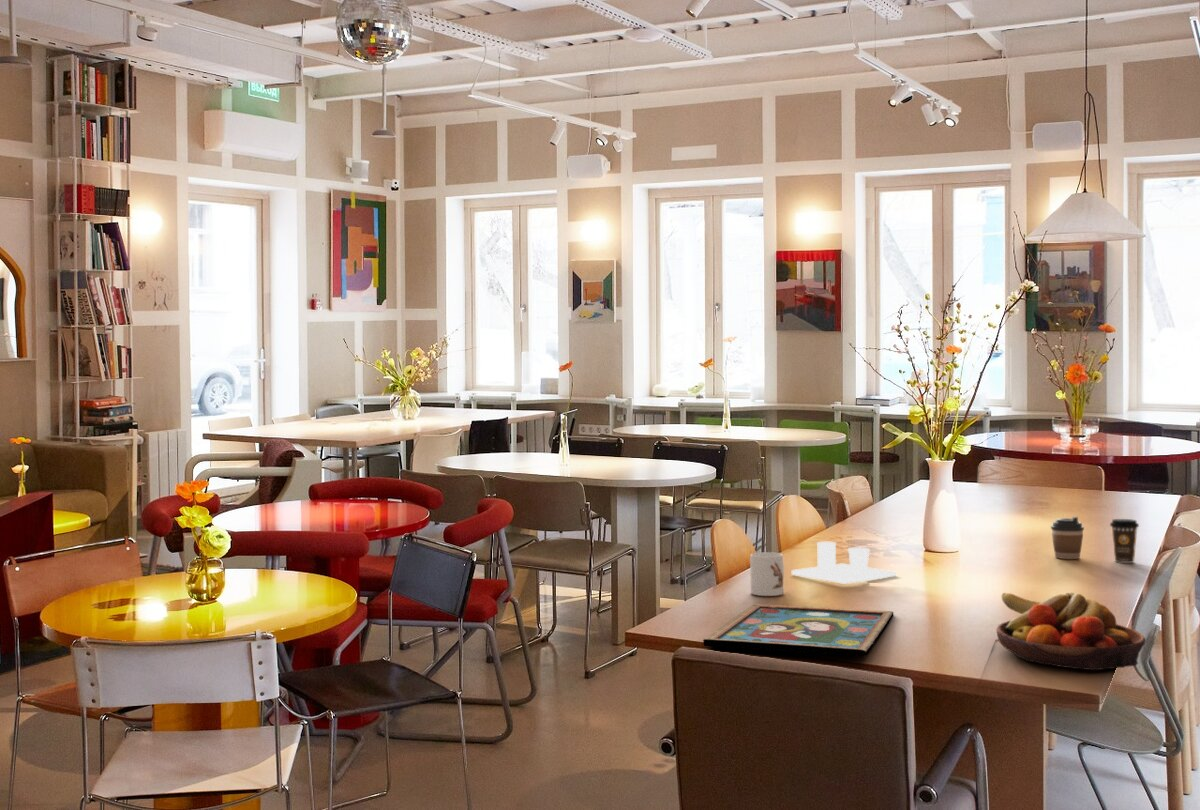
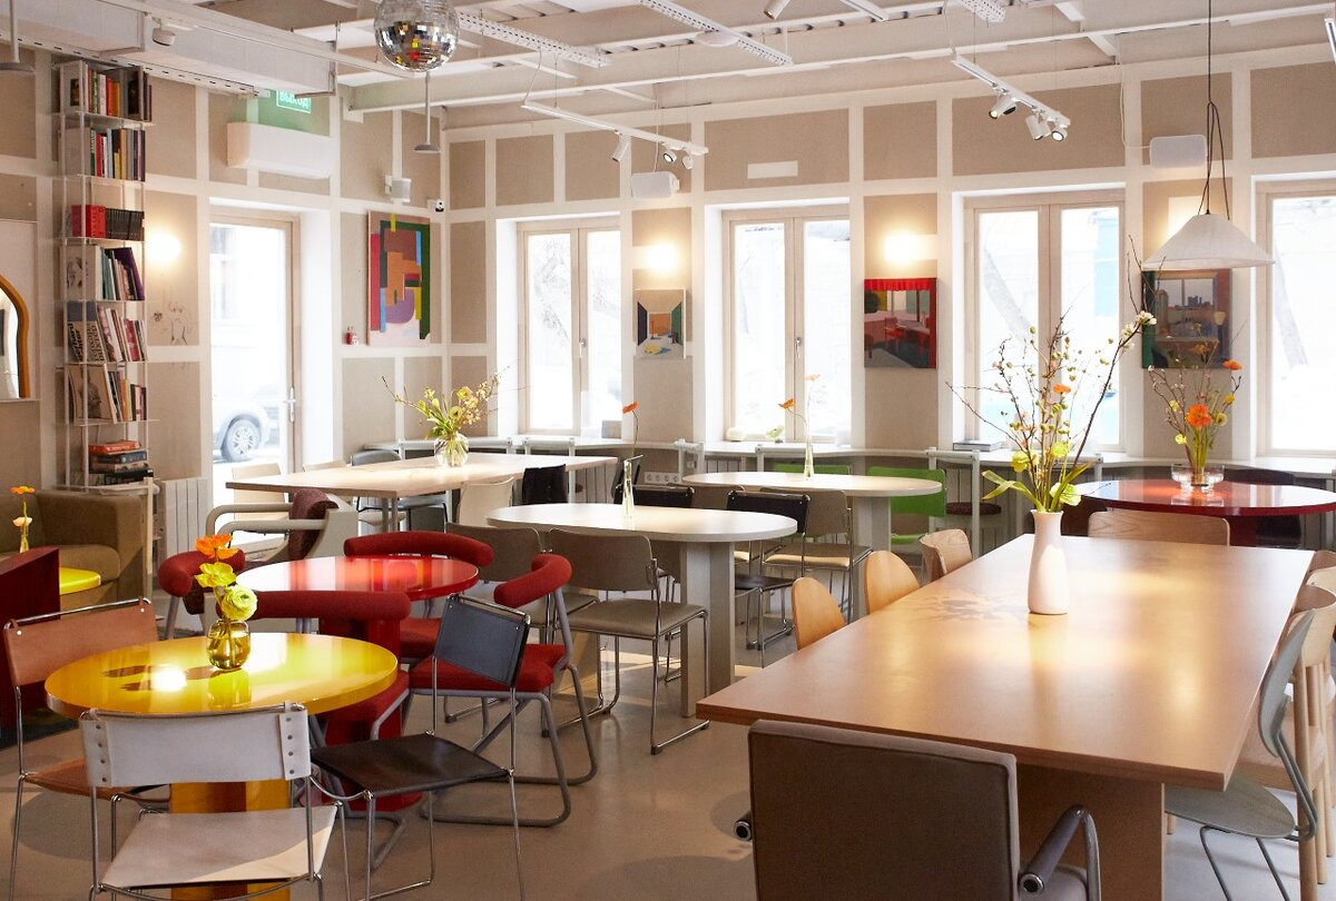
- mug [749,551,785,597]
- fruit bowl [996,592,1147,671]
- framed painting [702,603,894,658]
- salt and pepper shaker set [791,541,897,585]
- coffee cup [1109,518,1140,564]
- coffee cup [1050,515,1085,560]
